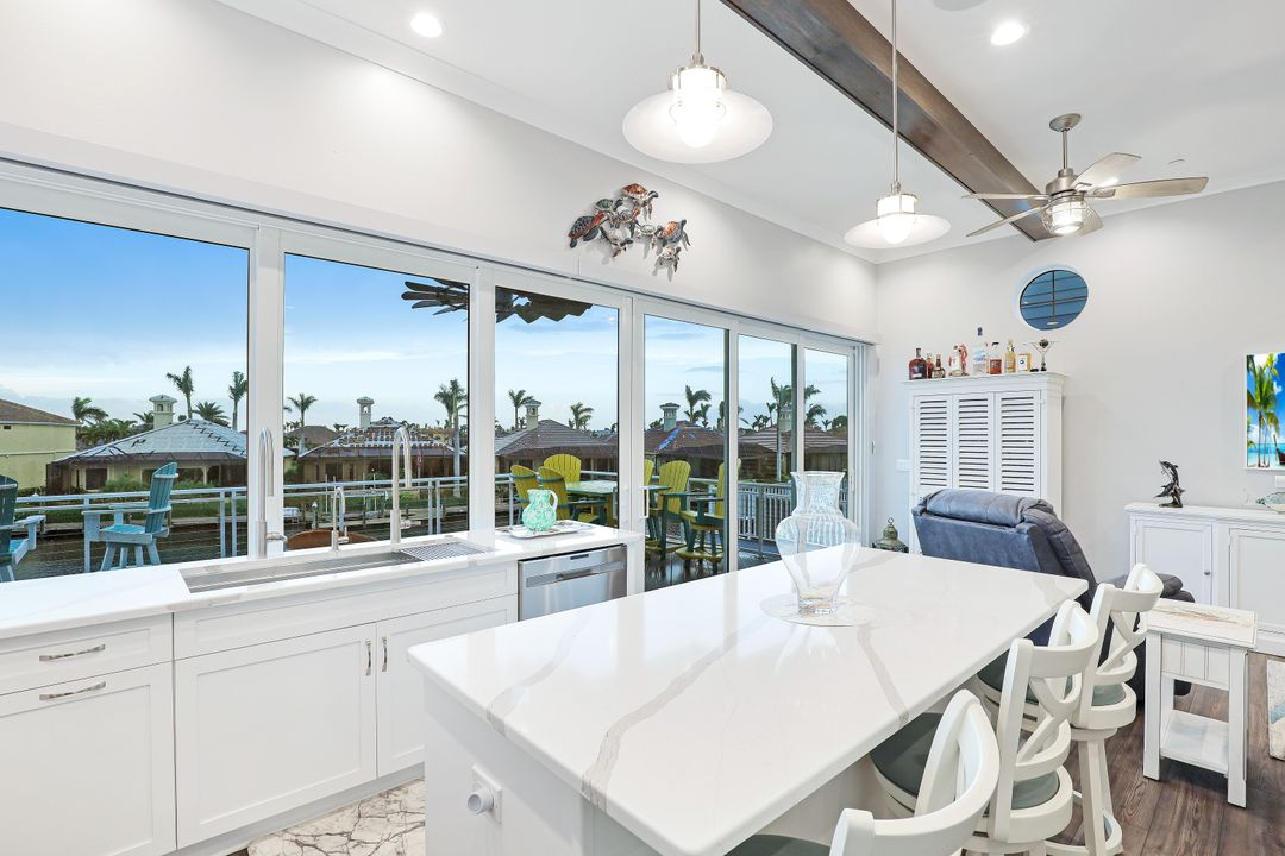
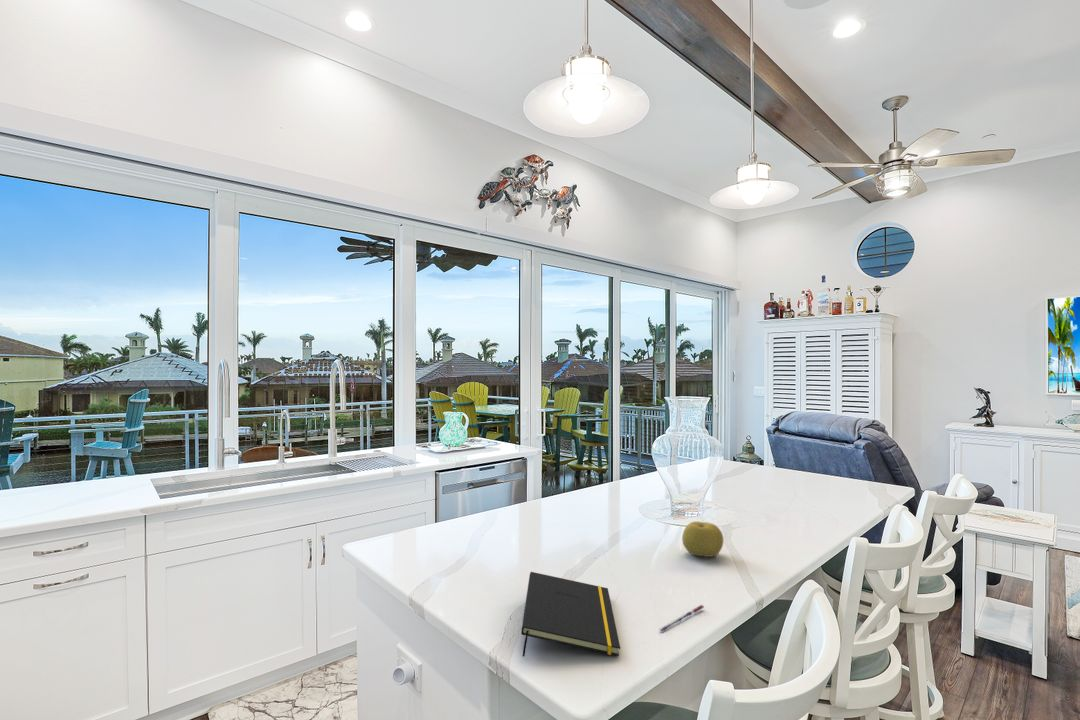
+ notepad [520,571,621,658]
+ pen [659,604,704,633]
+ fruit [681,520,724,558]
